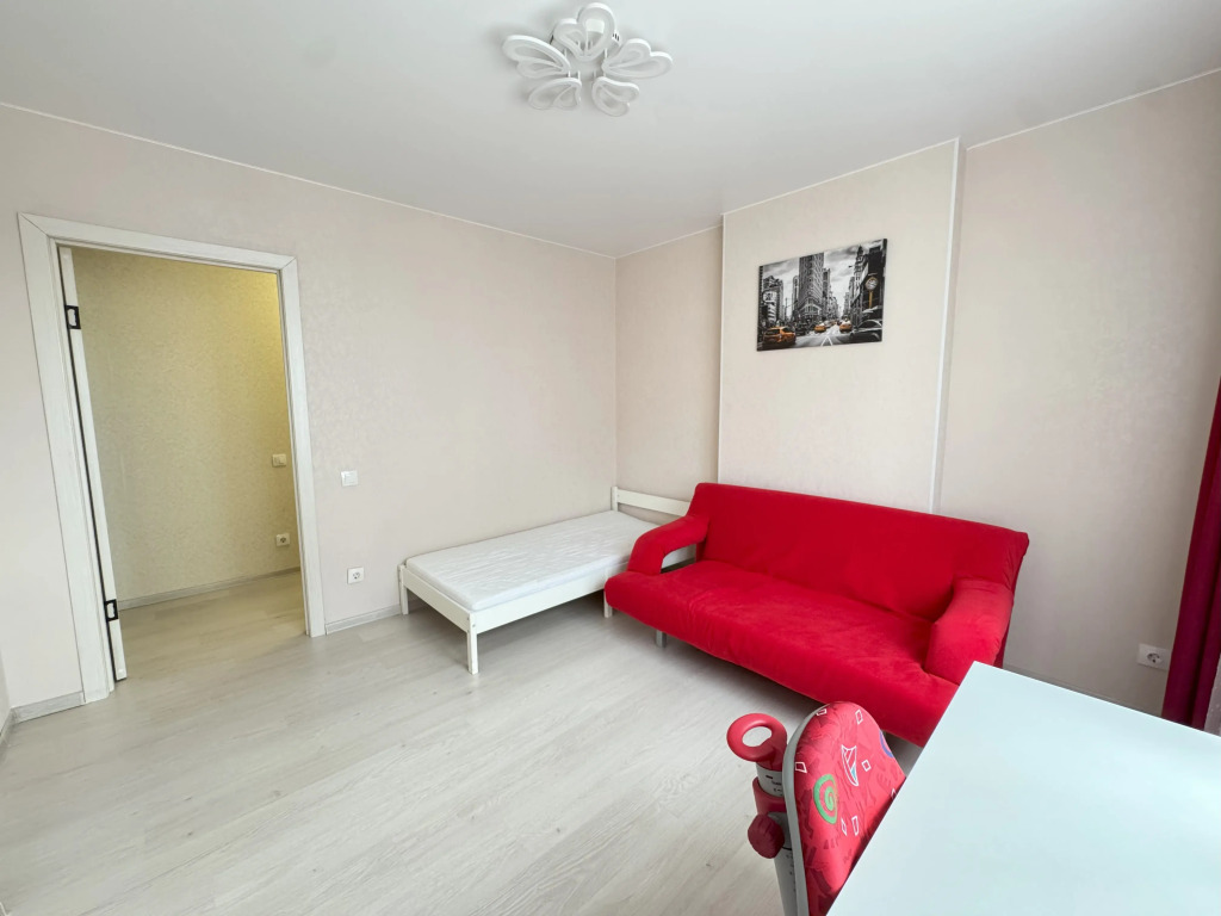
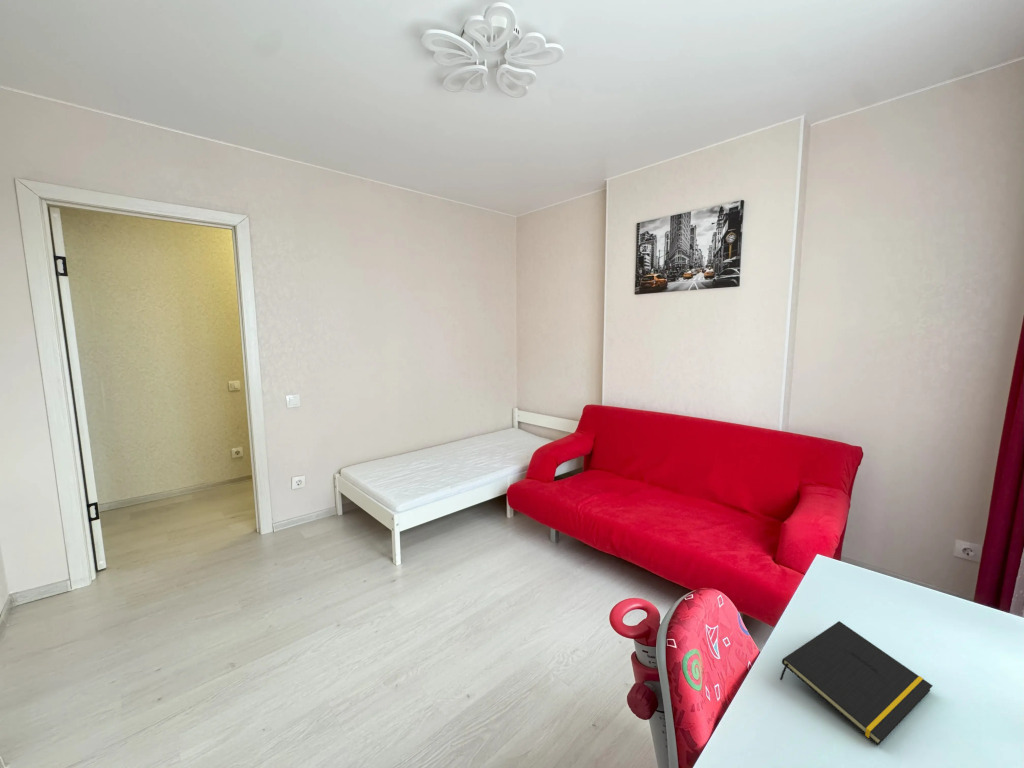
+ notepad [779,620,934,746]
